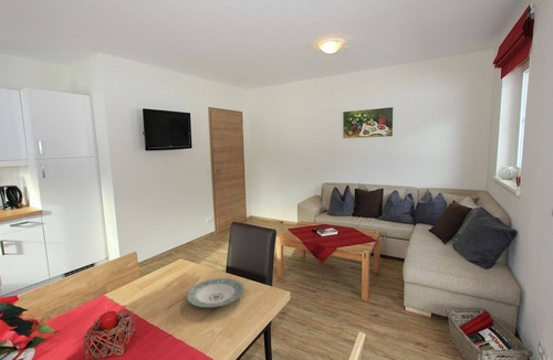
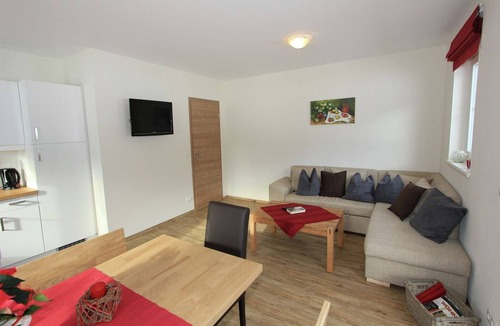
- plate [186,277,246,308]
